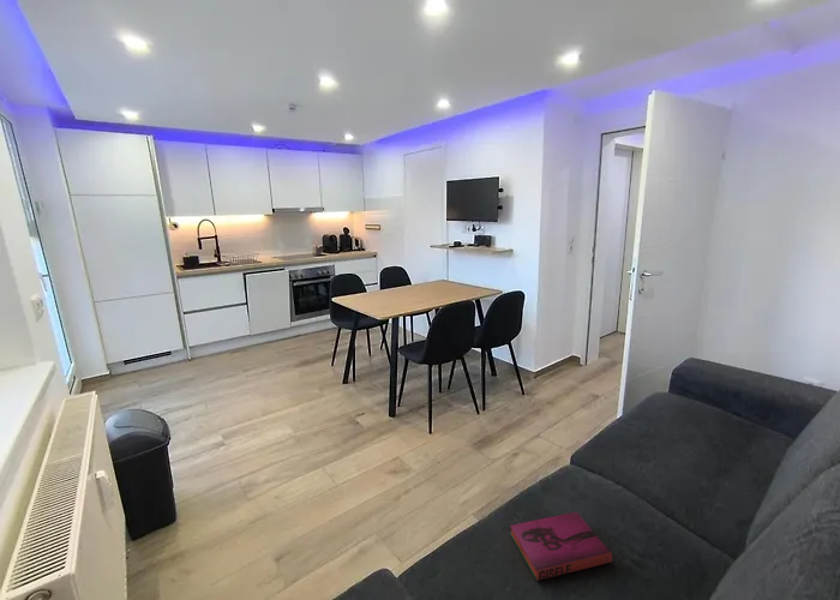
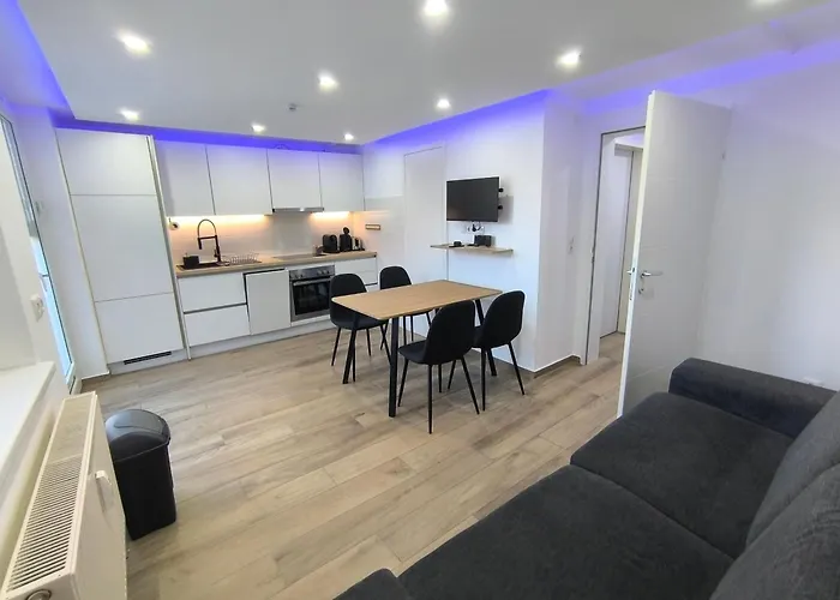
- hardback book [509,511,613,582]
